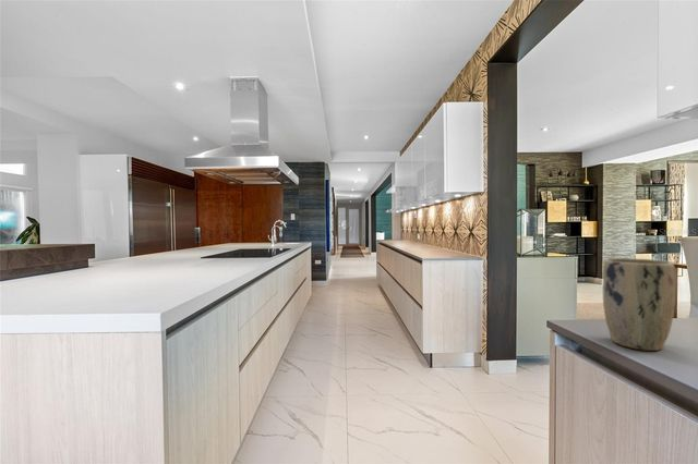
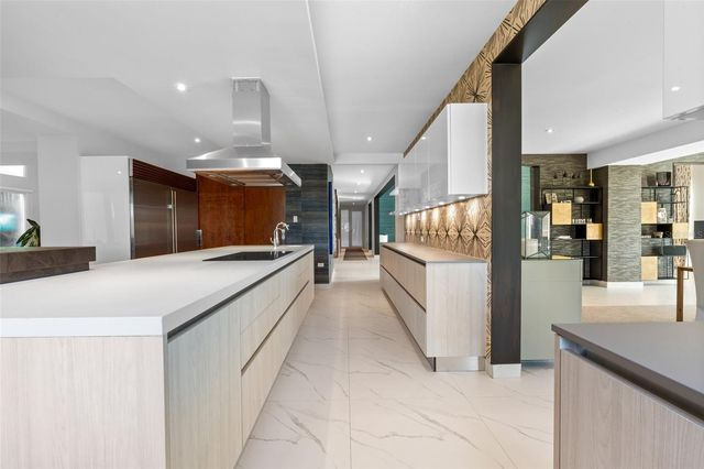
- plant pot [601,257,676,352]
